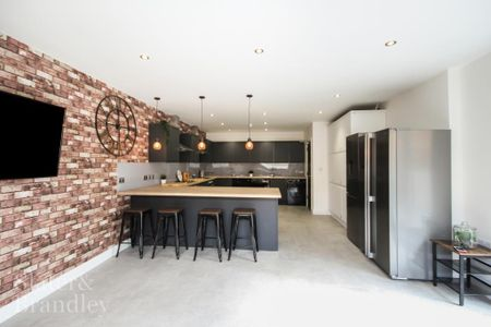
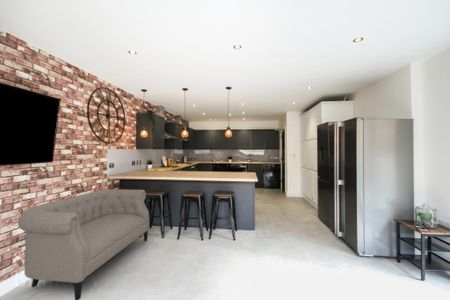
+ sofa [17,189,150,300]
